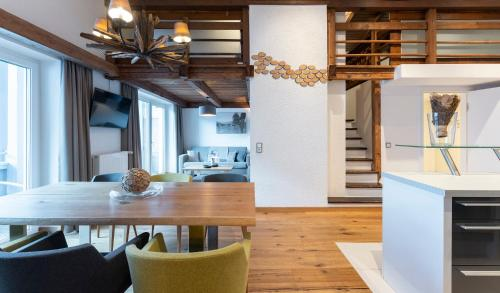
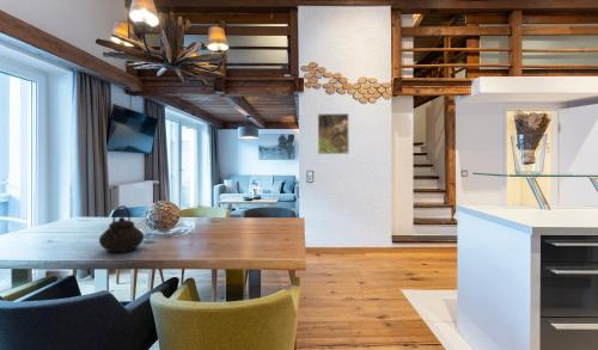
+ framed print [317,112,350,155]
+ teapot [98,204,145,253]
